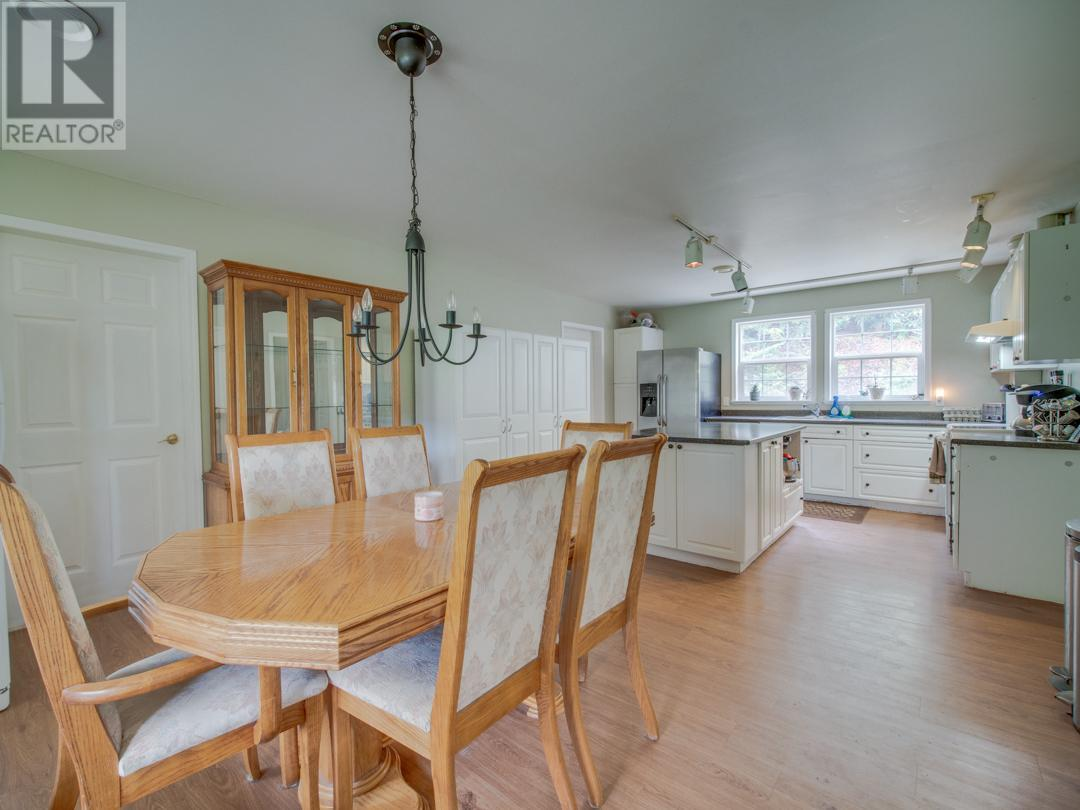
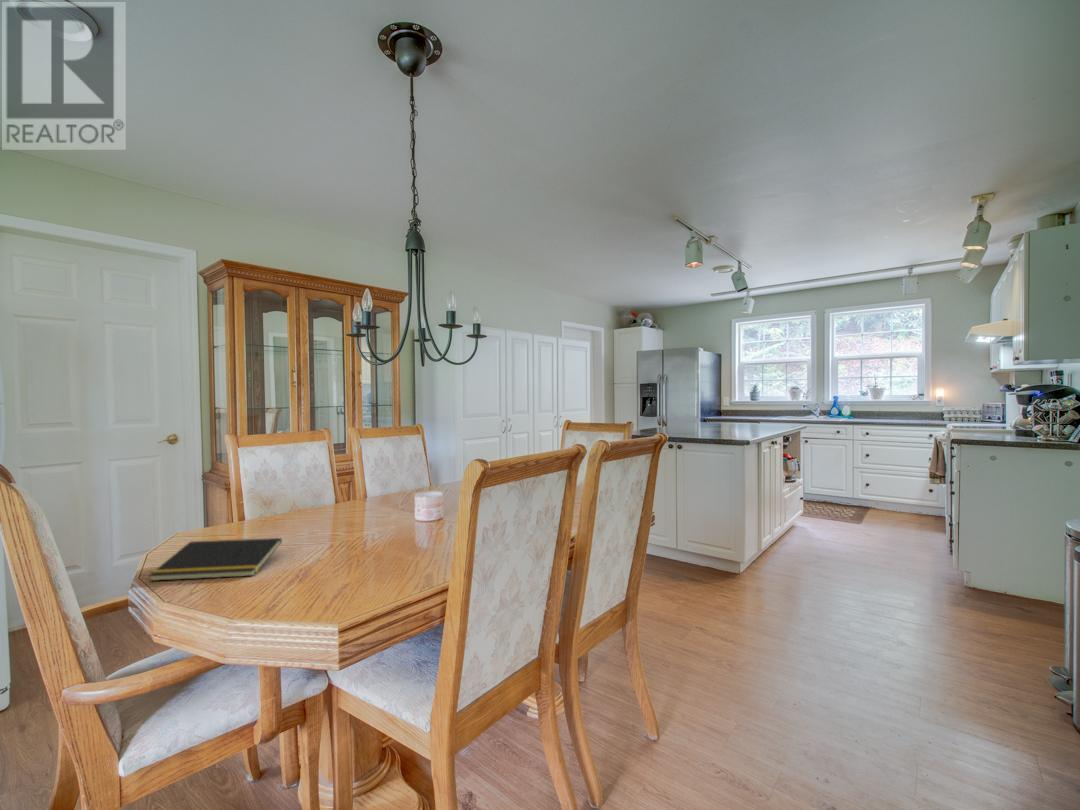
+ notepad [148,537,283,582]
